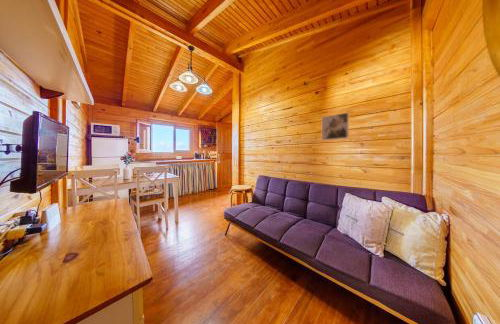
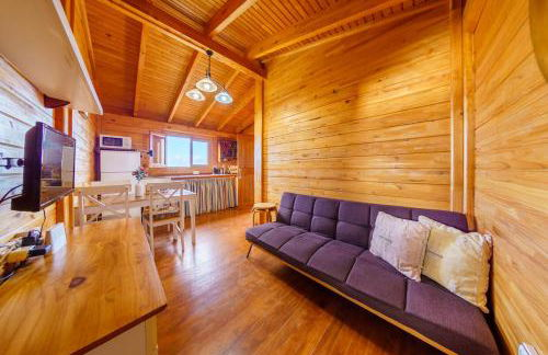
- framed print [321,111,350,142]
